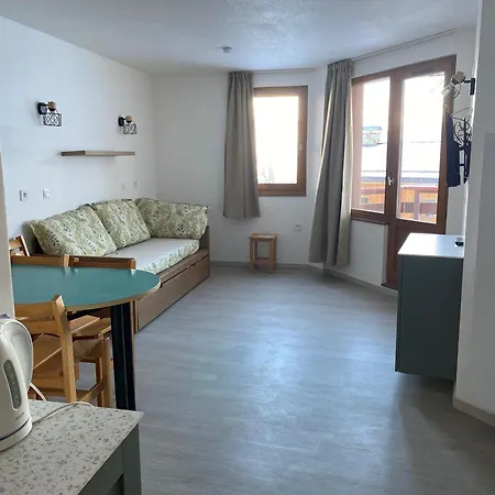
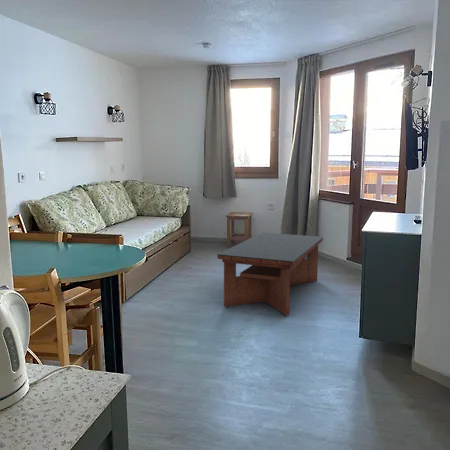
+ coffee table [216,232,324,316]
